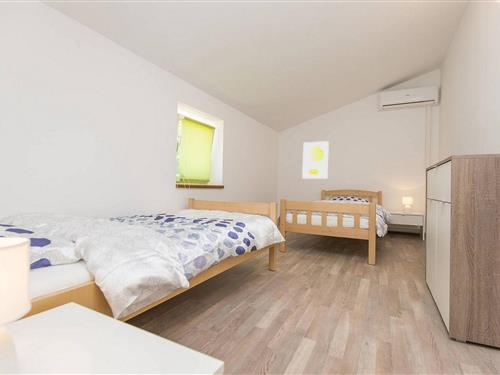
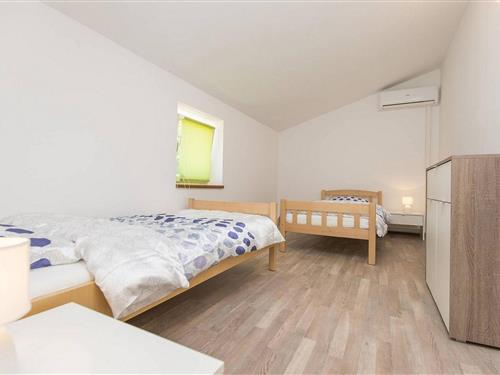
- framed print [301,140,330,180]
